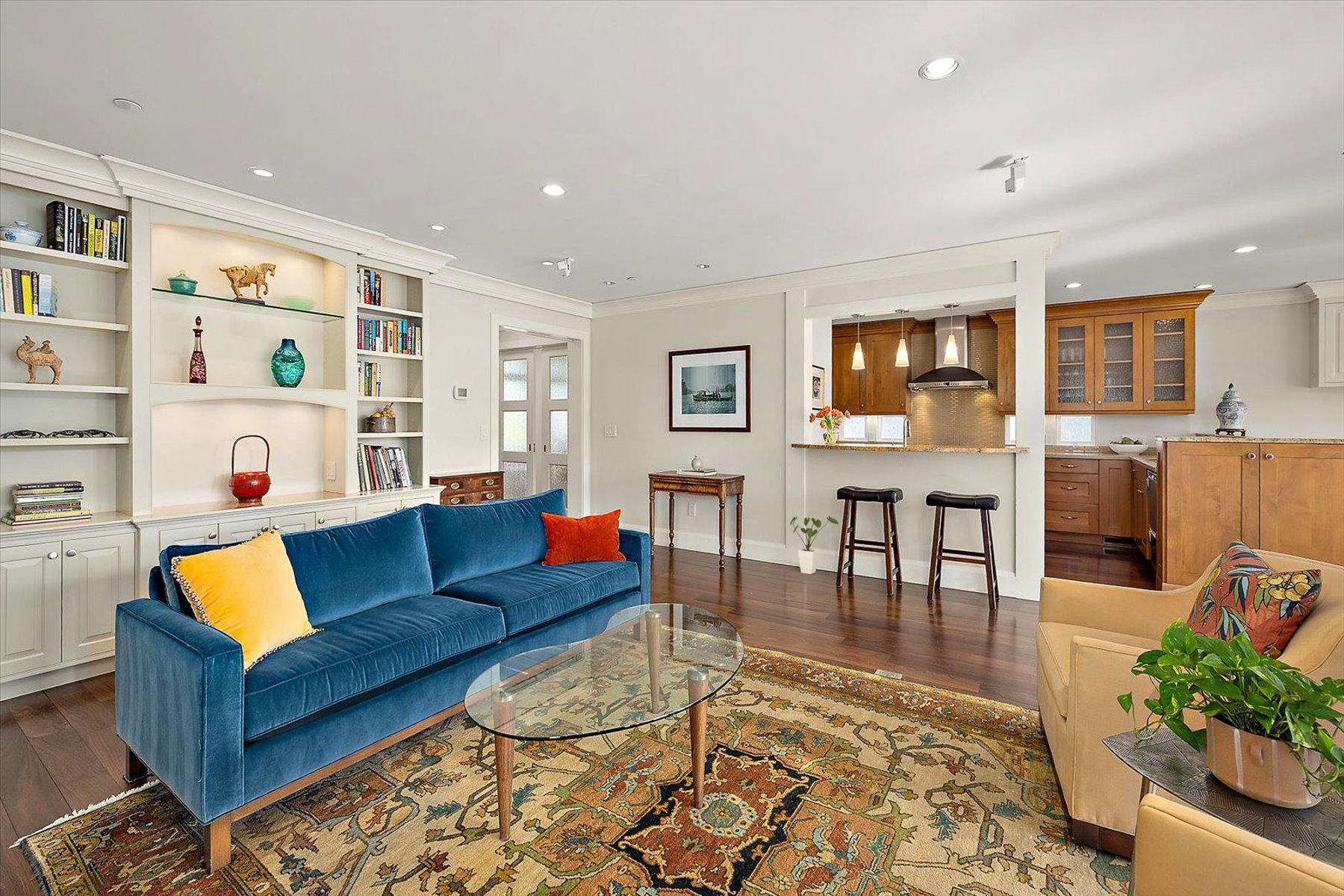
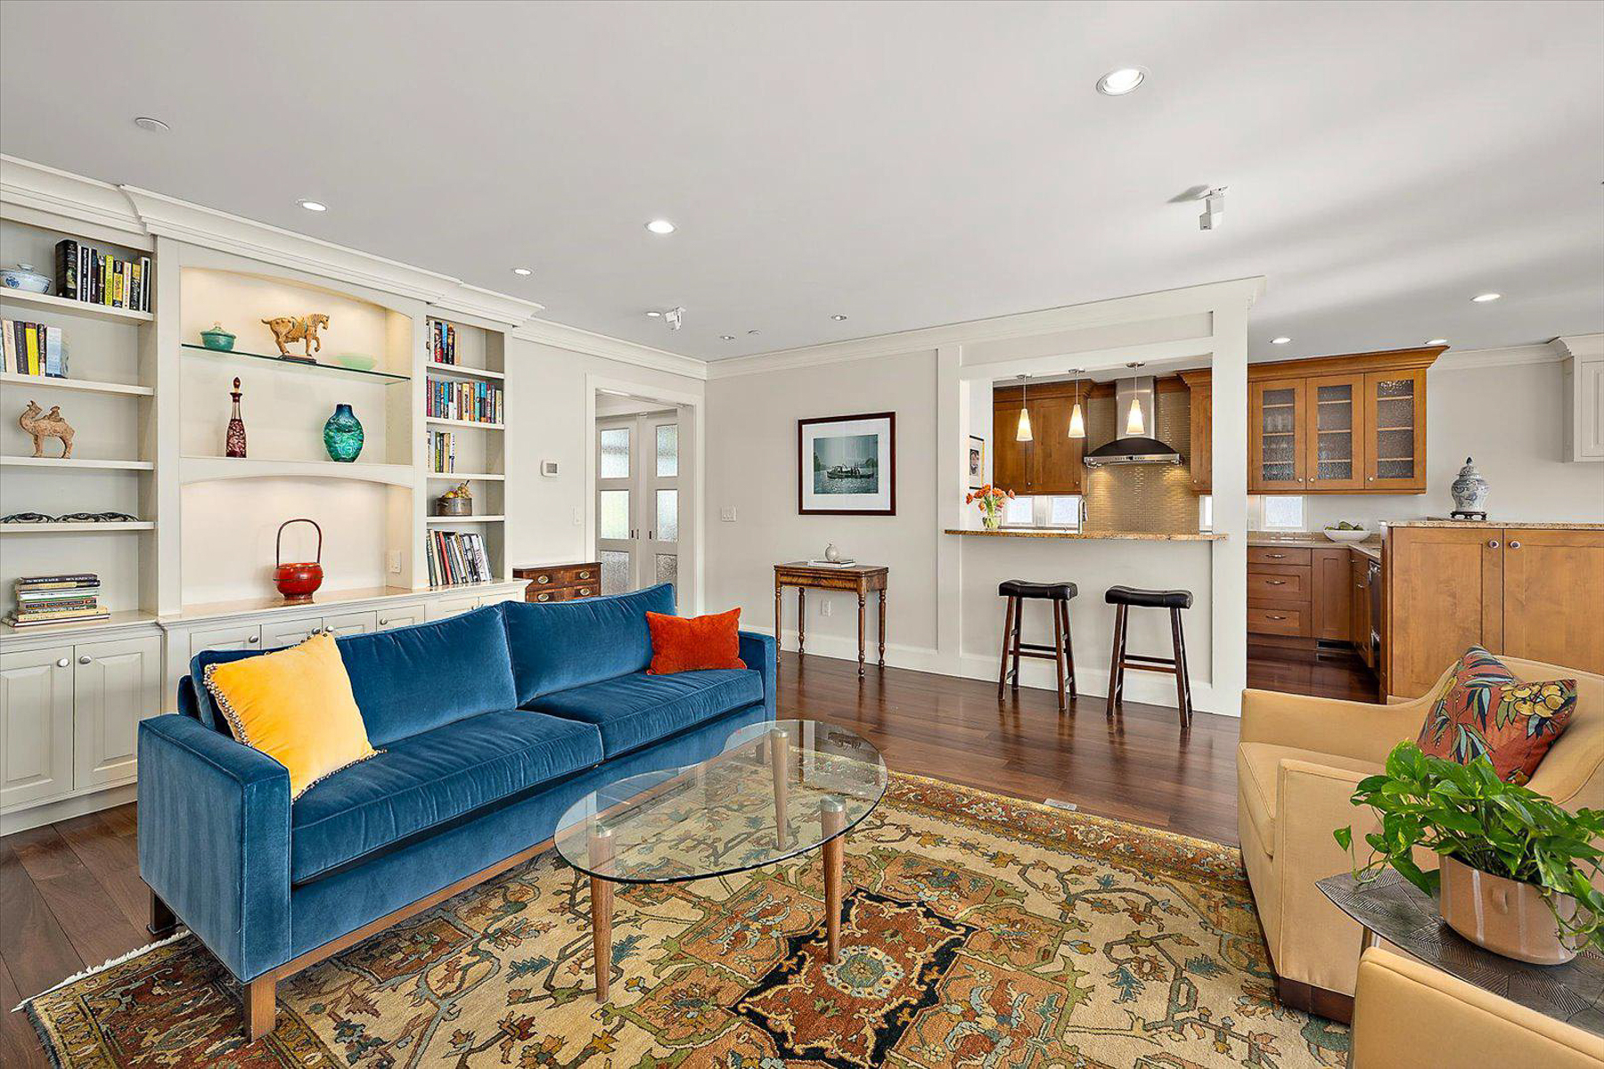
- house plant [789,515,839,575]
